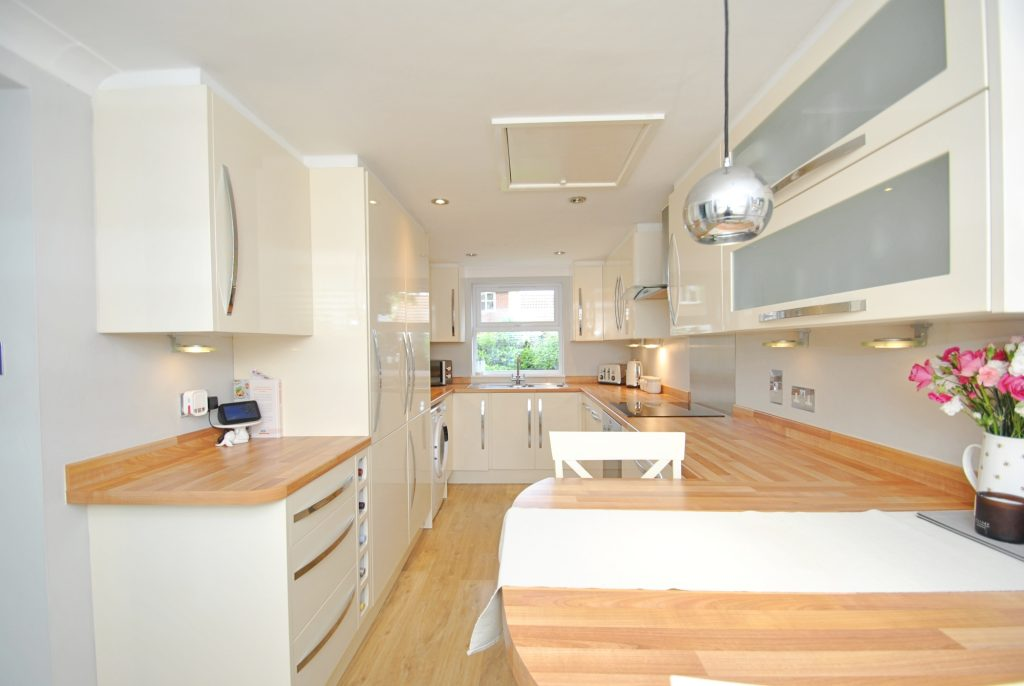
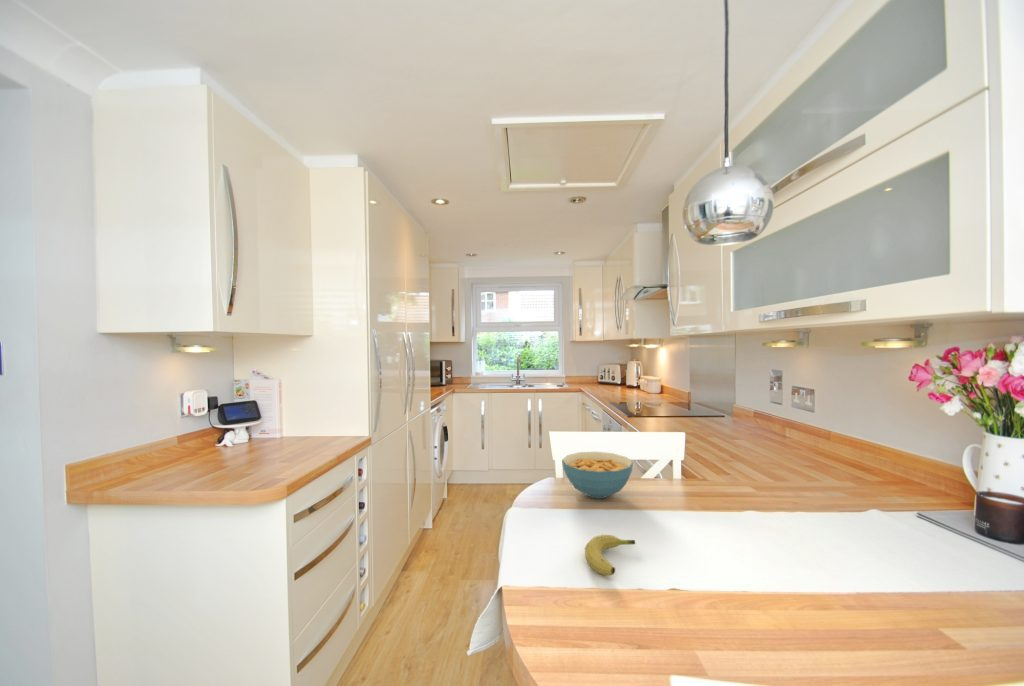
+ cereal bowl [561,451,634,499]
+ fruit [584,534,636,577]
